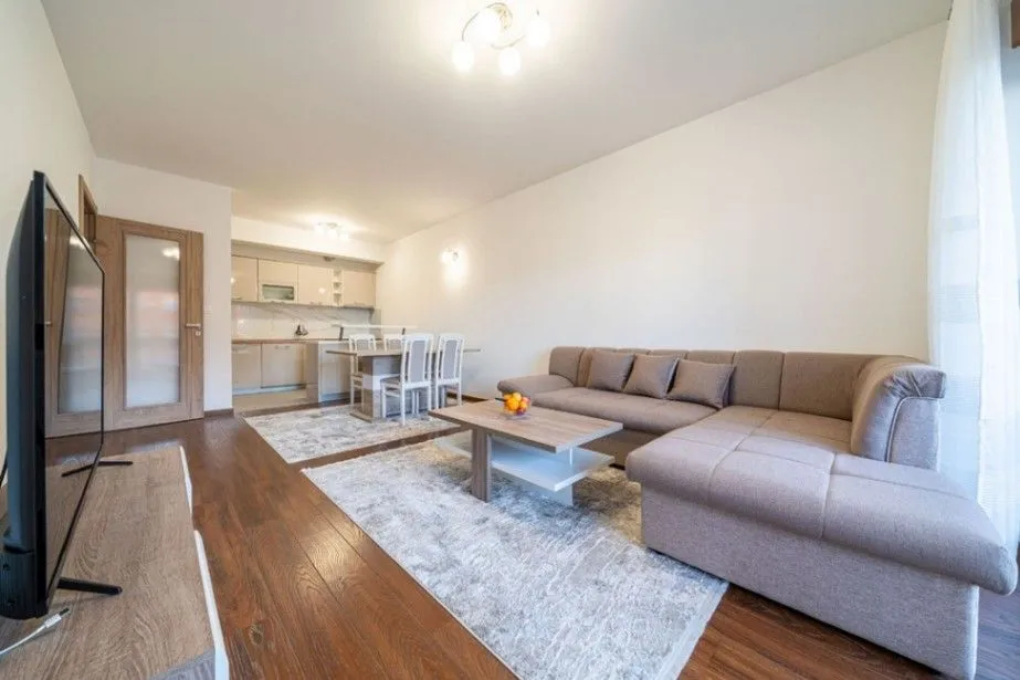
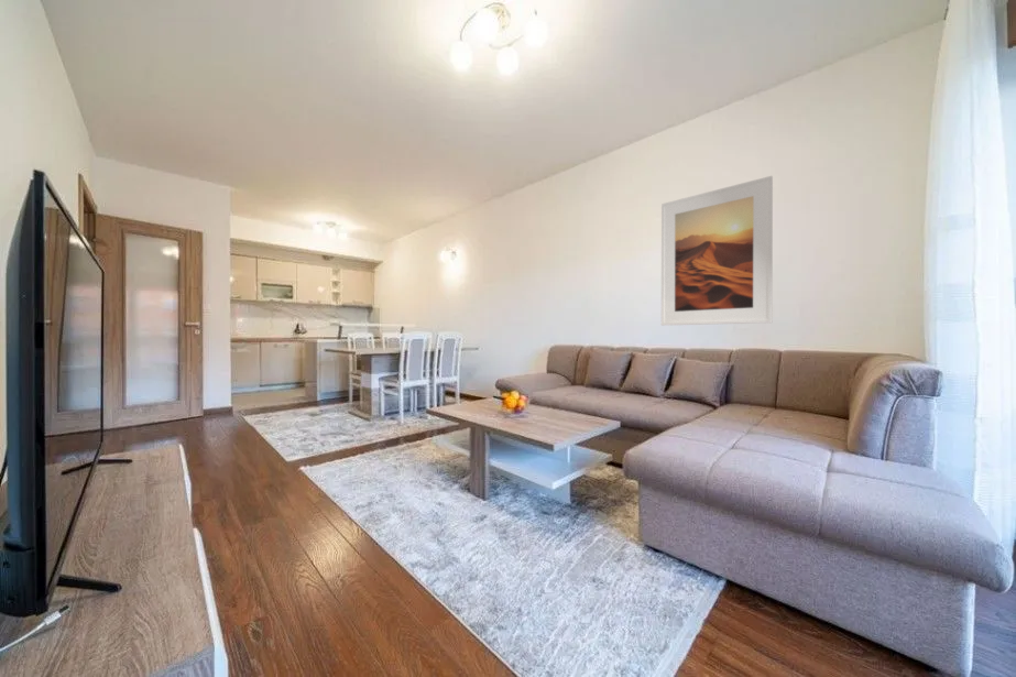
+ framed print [660,175,774,327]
